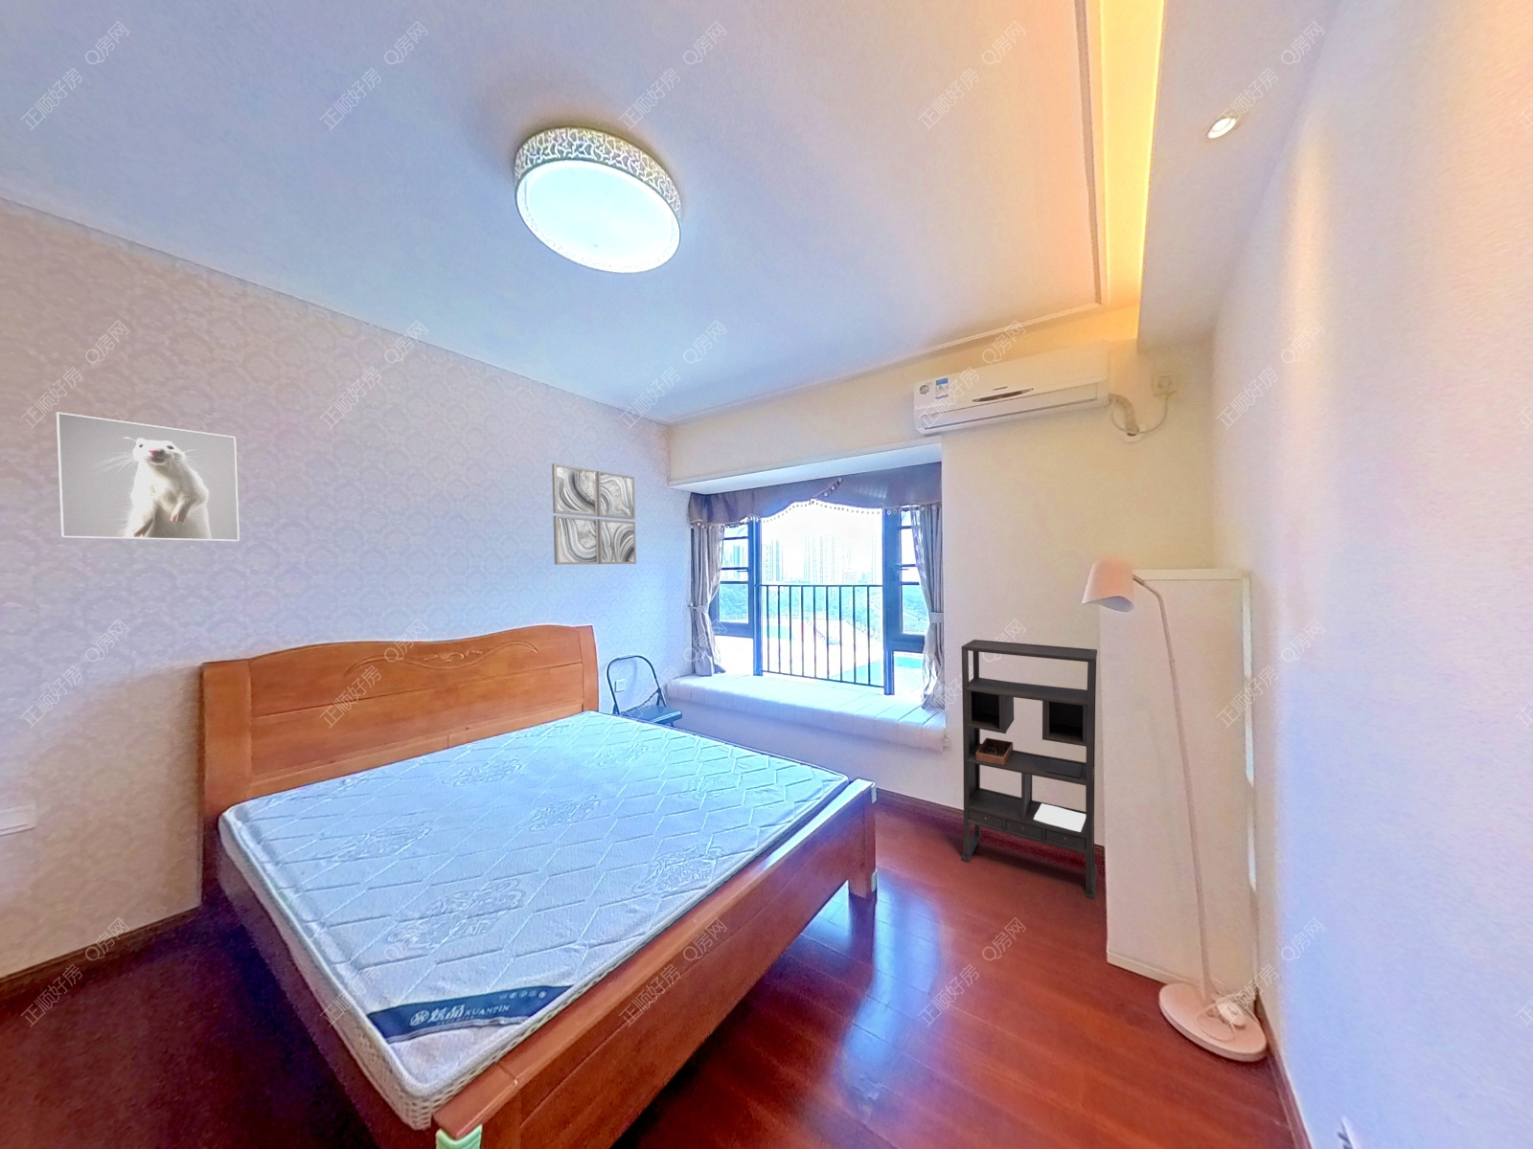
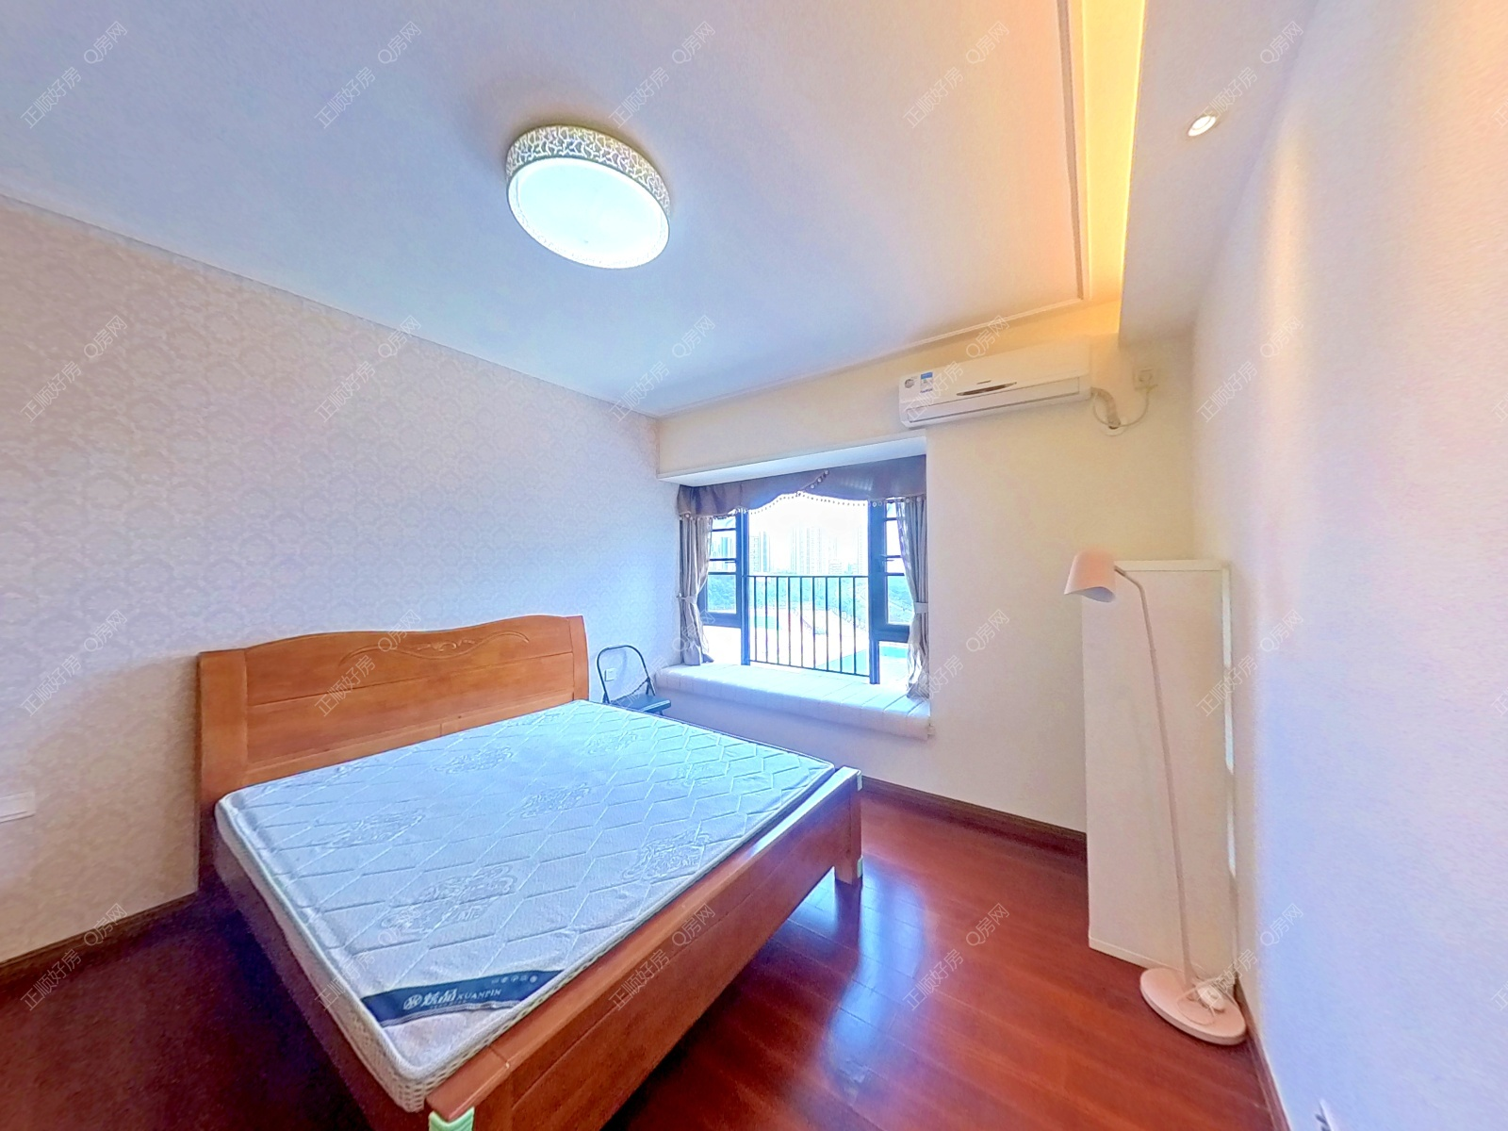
- wall art [550,462,637,566]
- bookshelf [960,638,1098,902]
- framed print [56,410,240,542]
